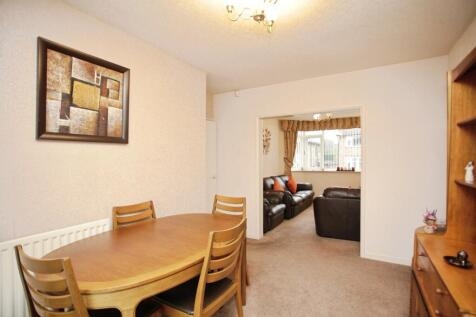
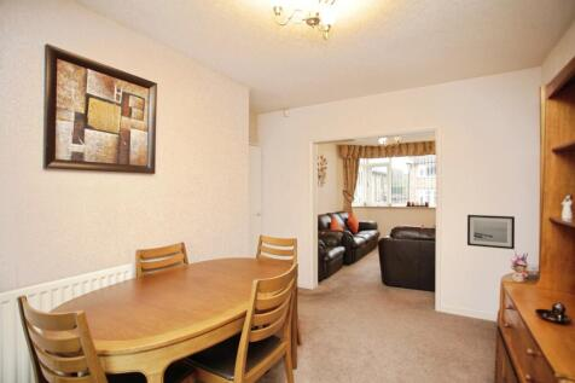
+ wall art [466,214,516,250]
